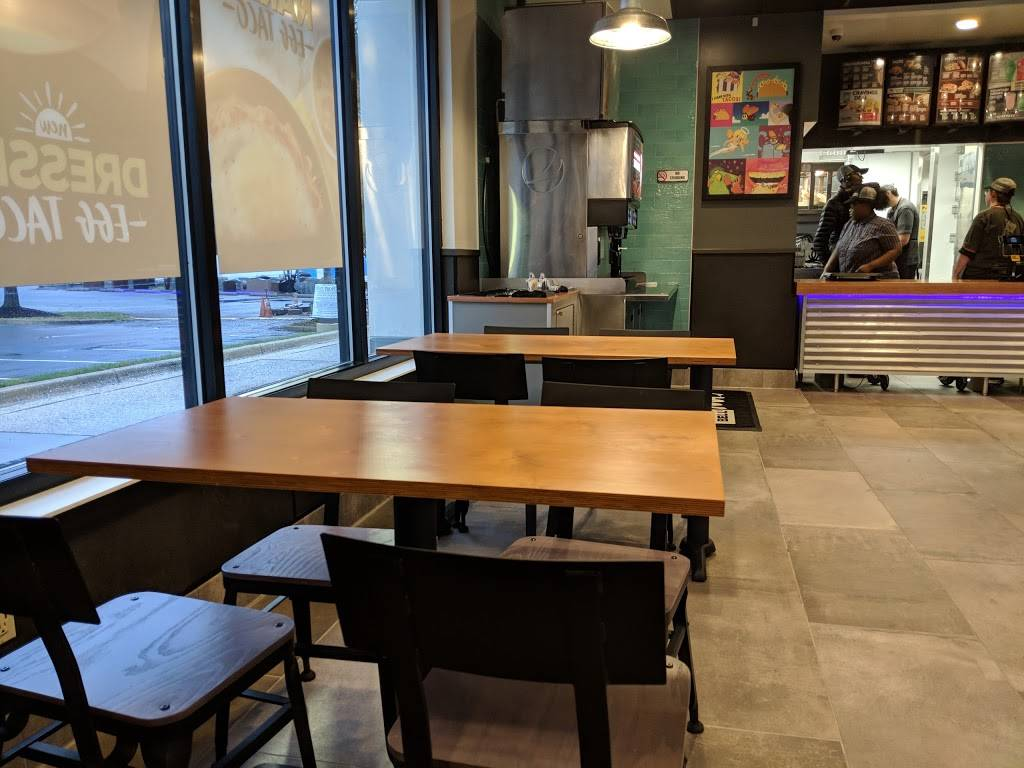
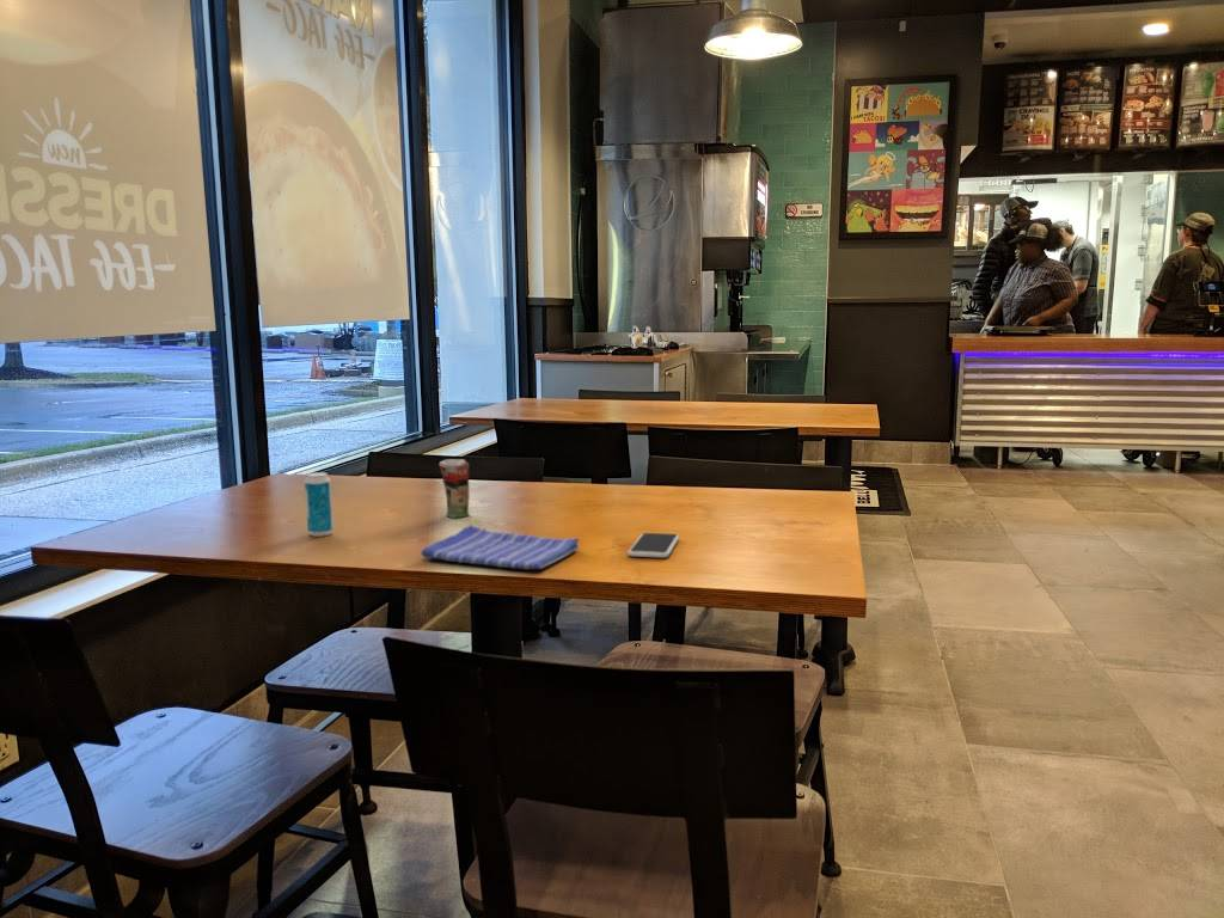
+ dish towel [420,524,580,570]
+ smartphone [626,532,680,559]
+ beverage cup [439,458,471,519]
+ beverage can [304,471,335,538]
